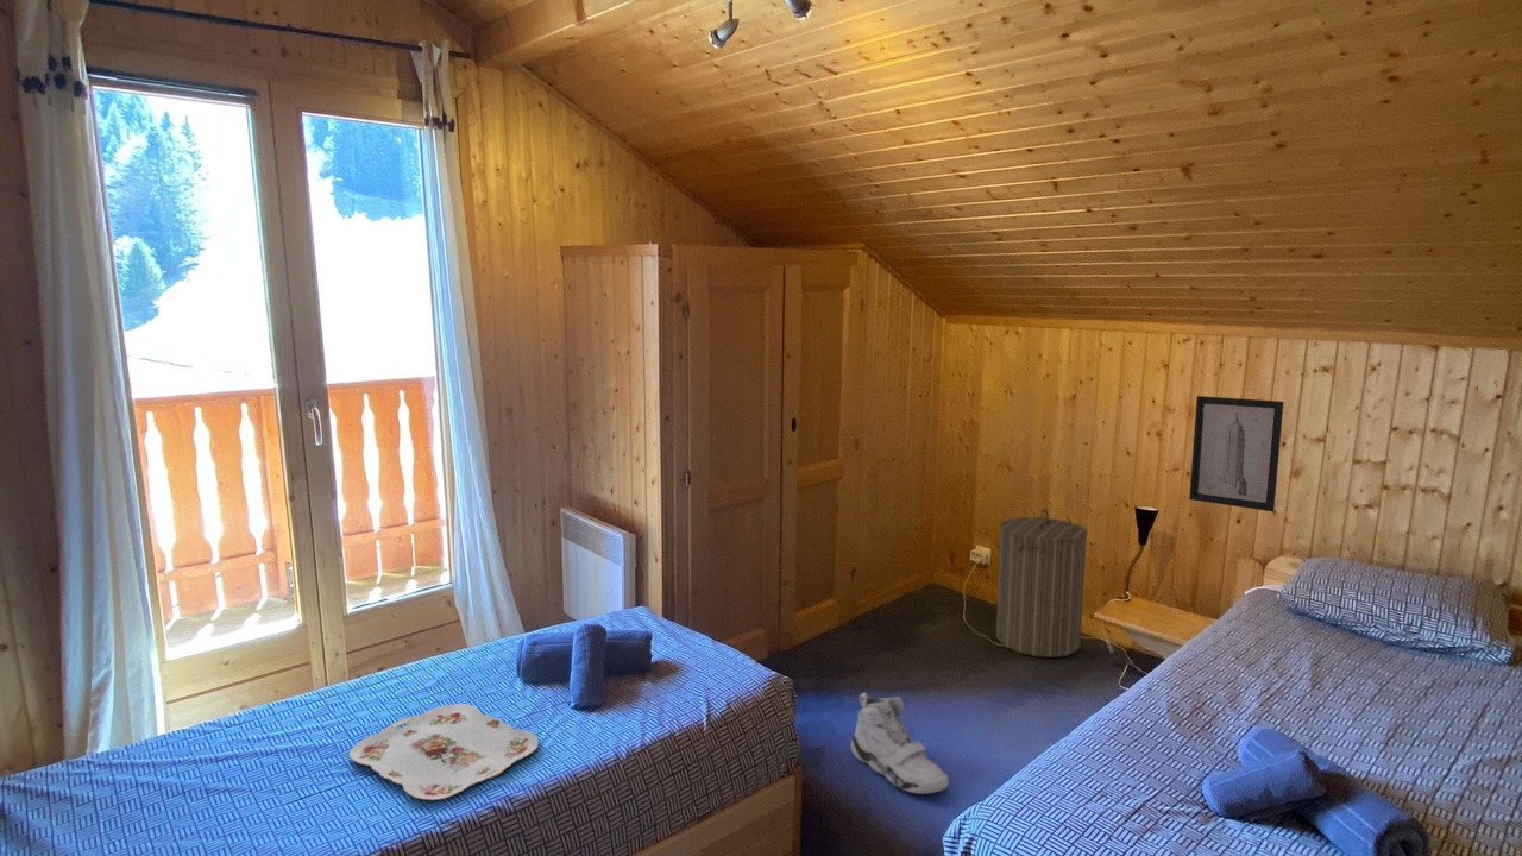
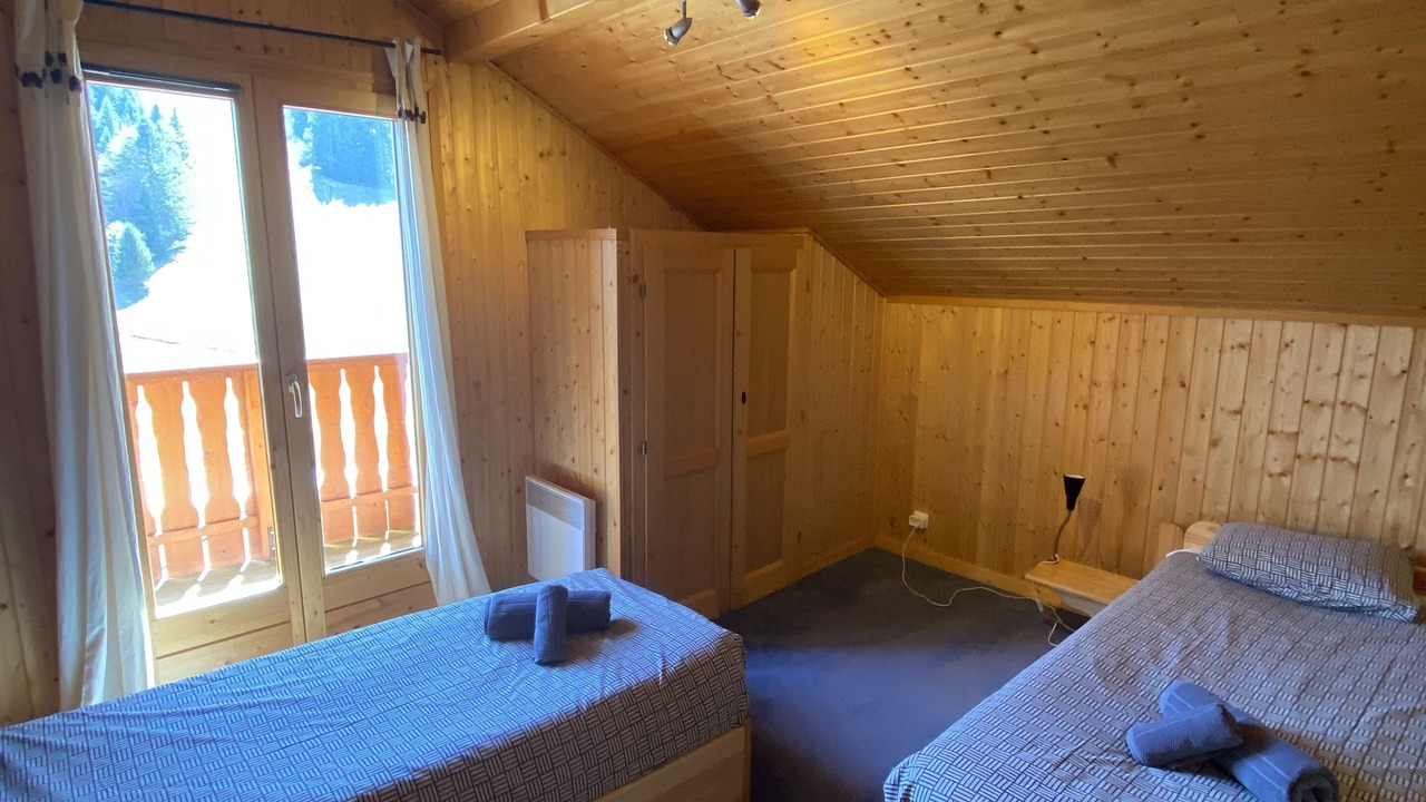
- wall art [1188,395,1285,512]
- laundry hamper [995,506,1088,659]
- serving tray [348,703,540,801]
- sneaker [850,692,950,795]
